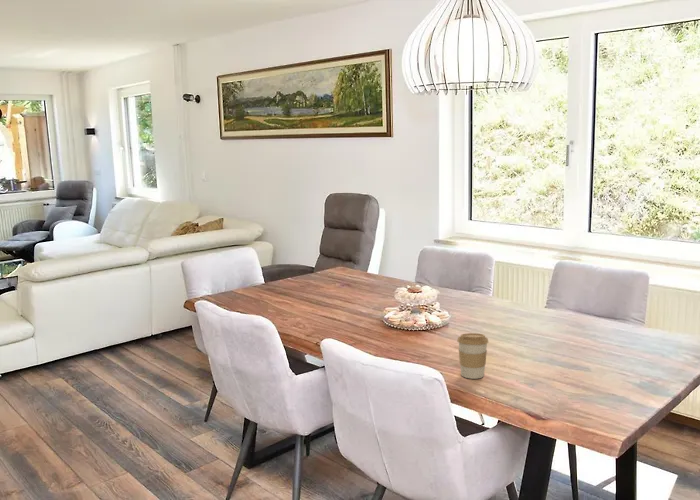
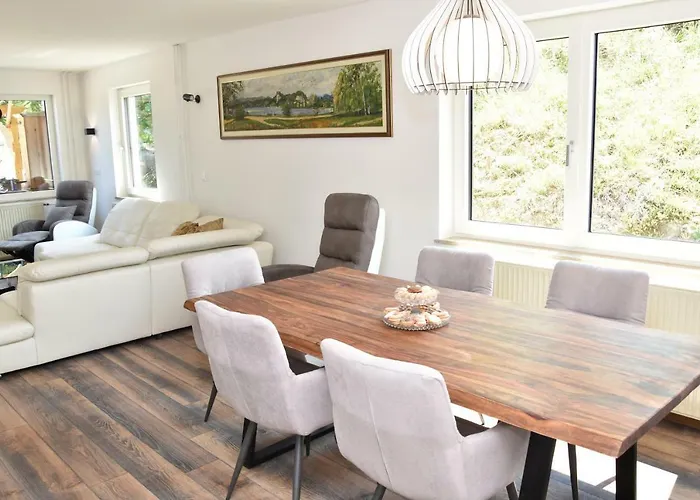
- coffee cup [456,332,489,380]
